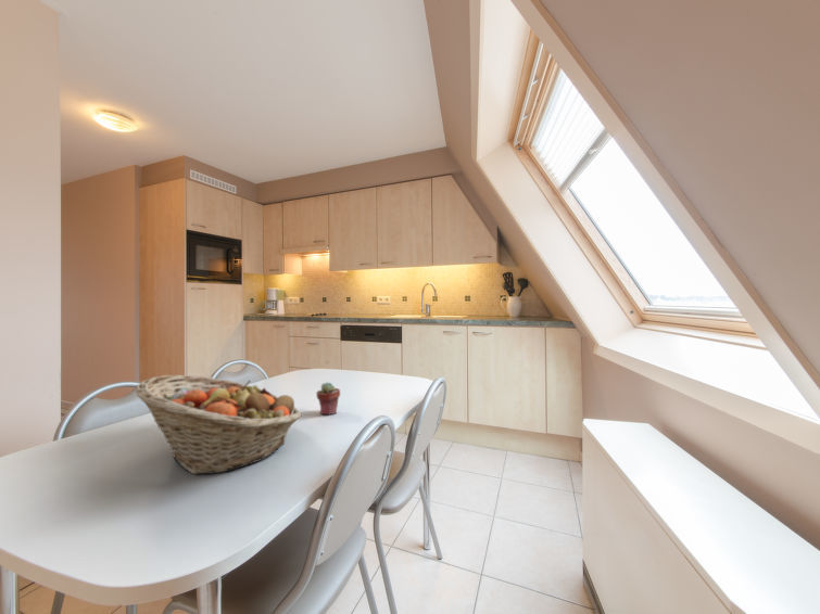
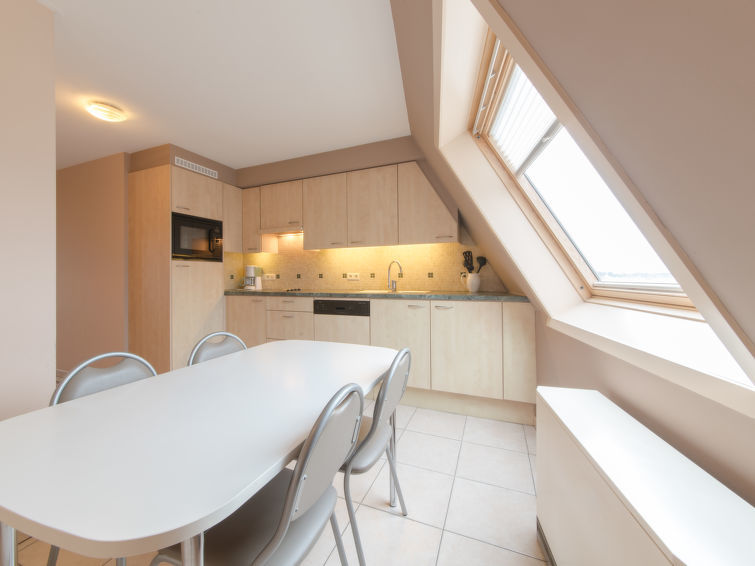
- potted succulent [315,381,341,415]
- fruit basket [135,374,302,475]
